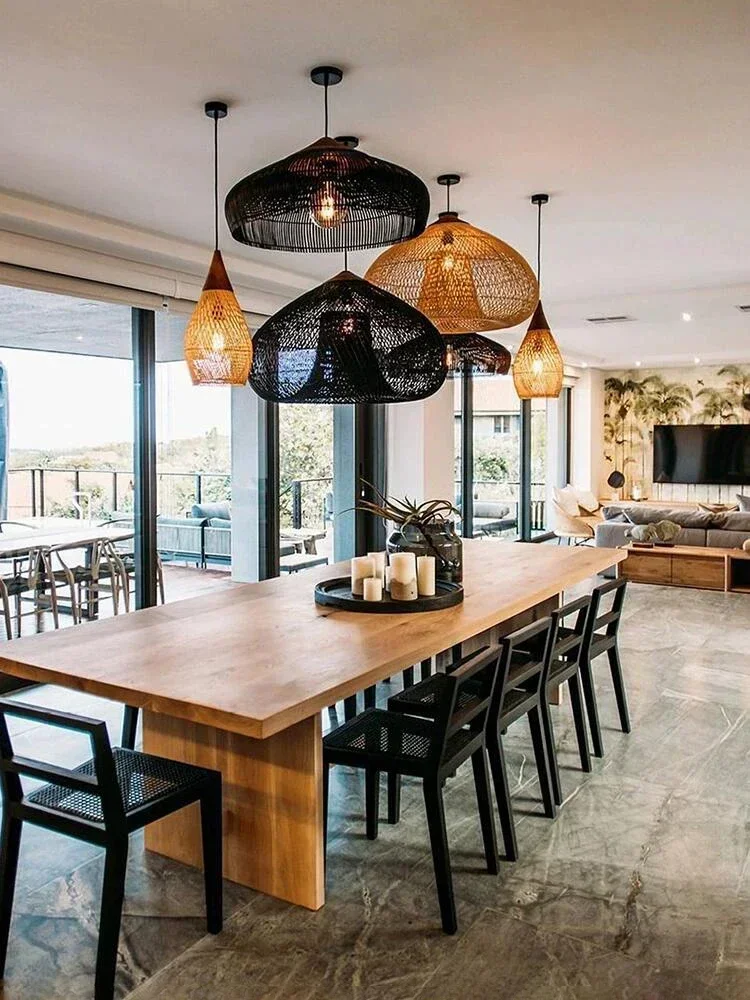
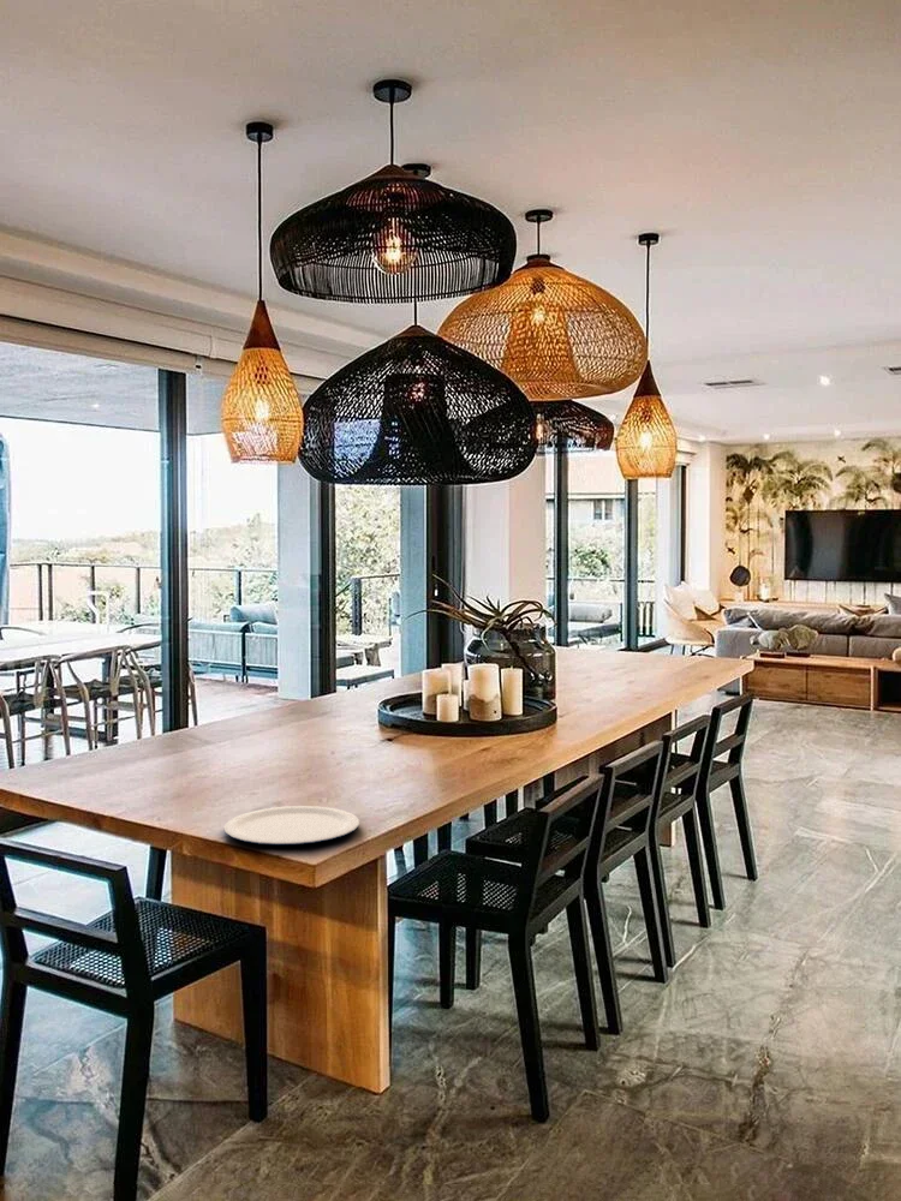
+ plate [222,805,360,846]
